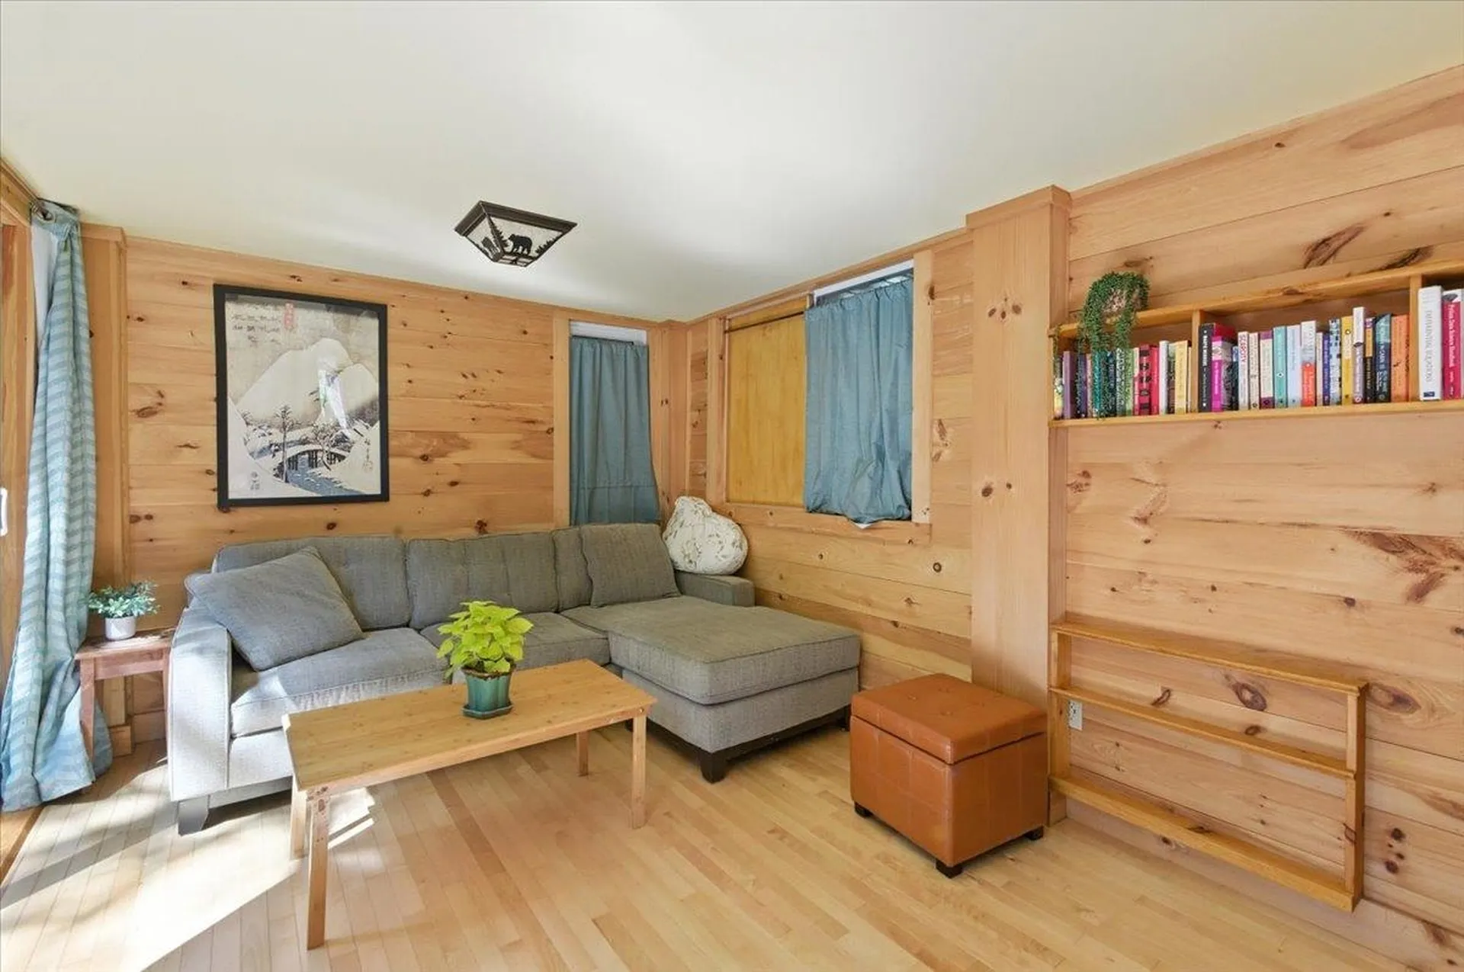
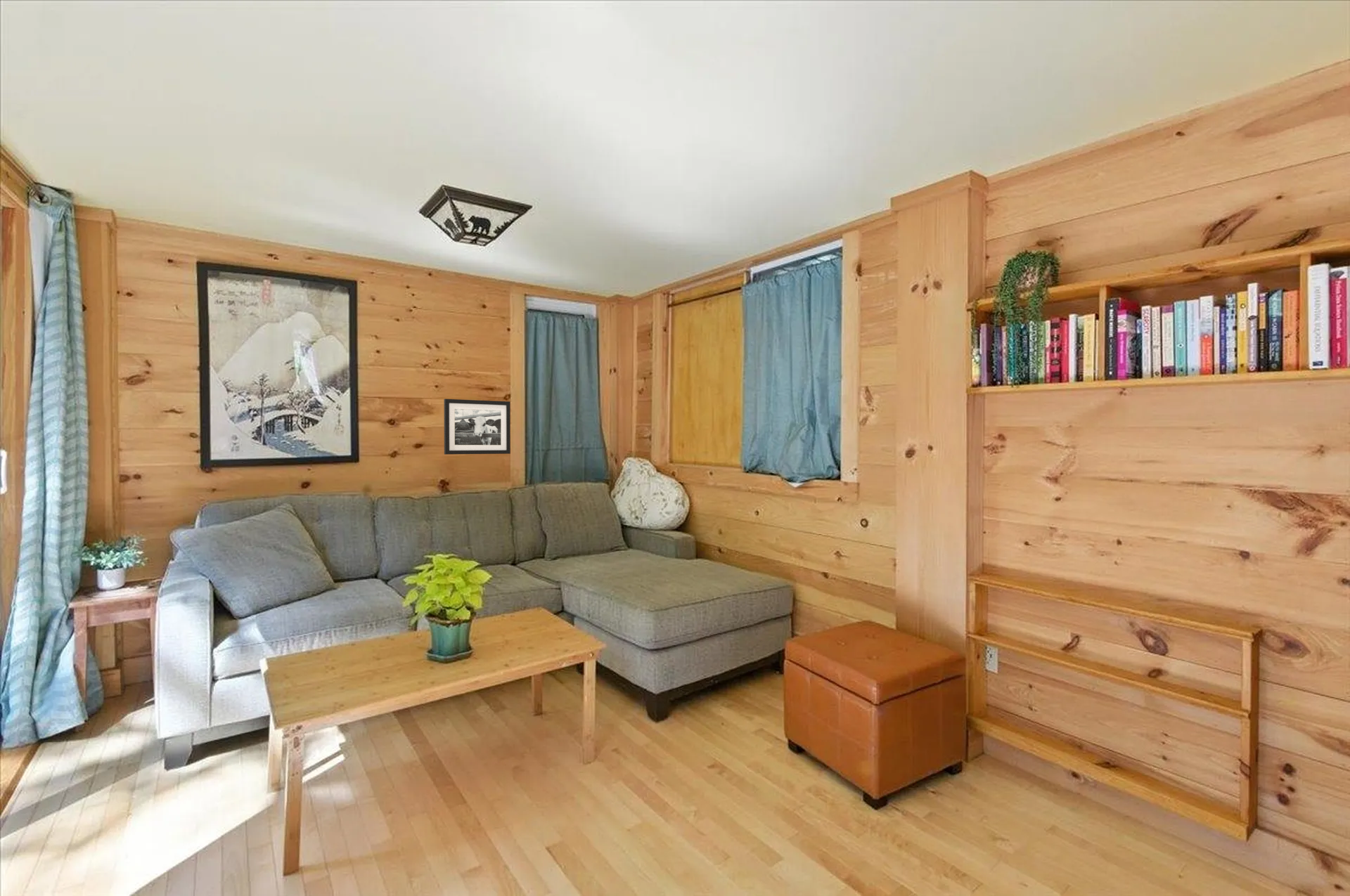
+ picture frame [443,398,511,455]
